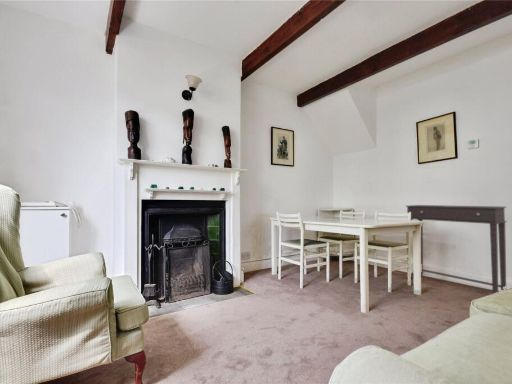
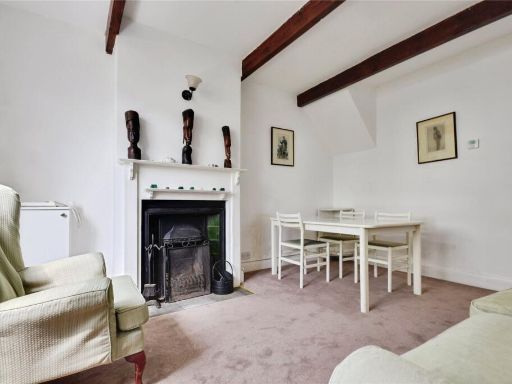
- side table [405,204,508,294]
